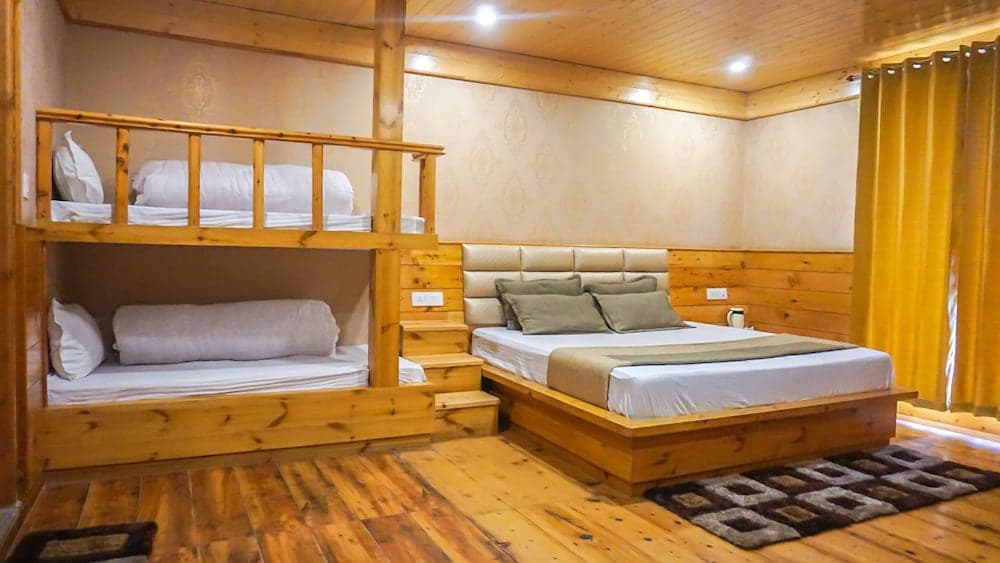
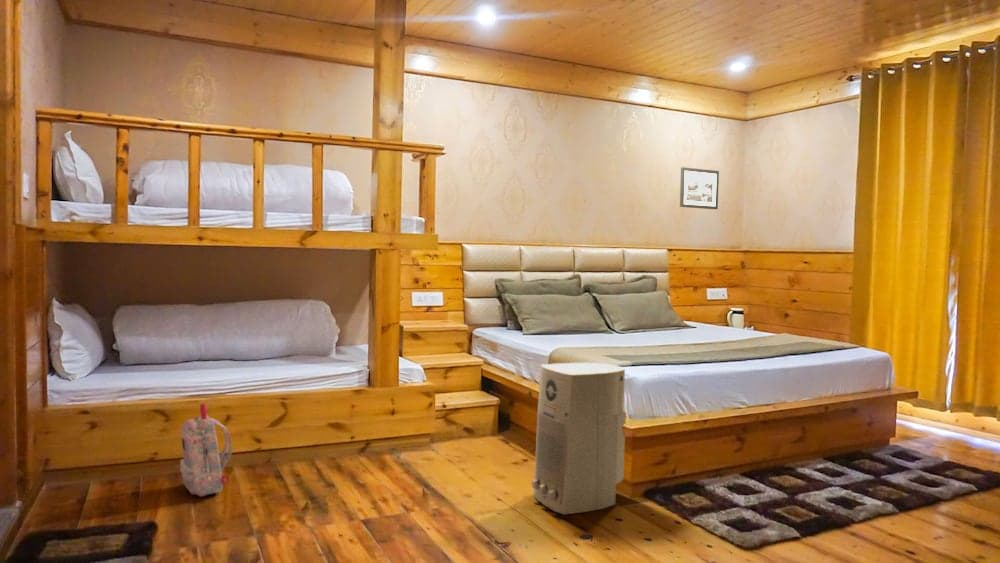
+ air purifier [531,362,627,516]
+ backpack [179,402,233,498]
+ picture frame [679,166,720,210]
